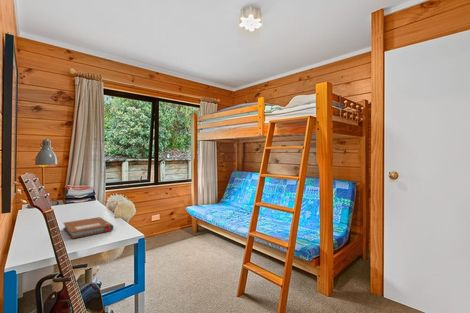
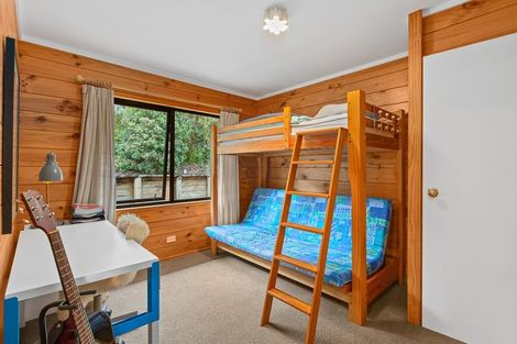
- notebook [62,216,115,240]
